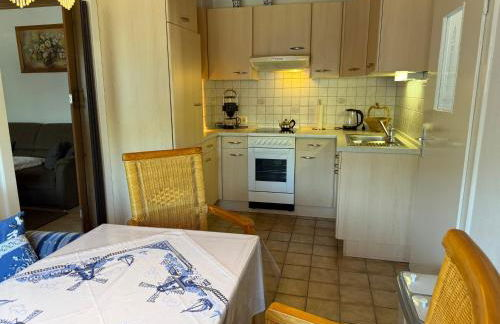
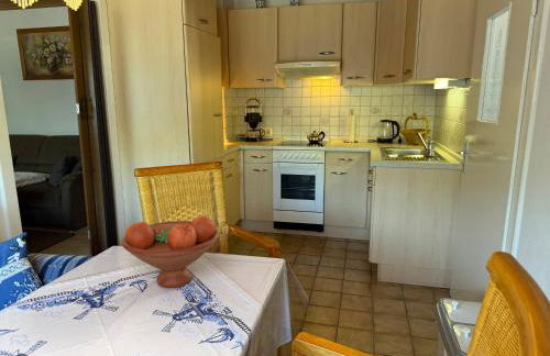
+ fruit bowl [121,214,220,289]
